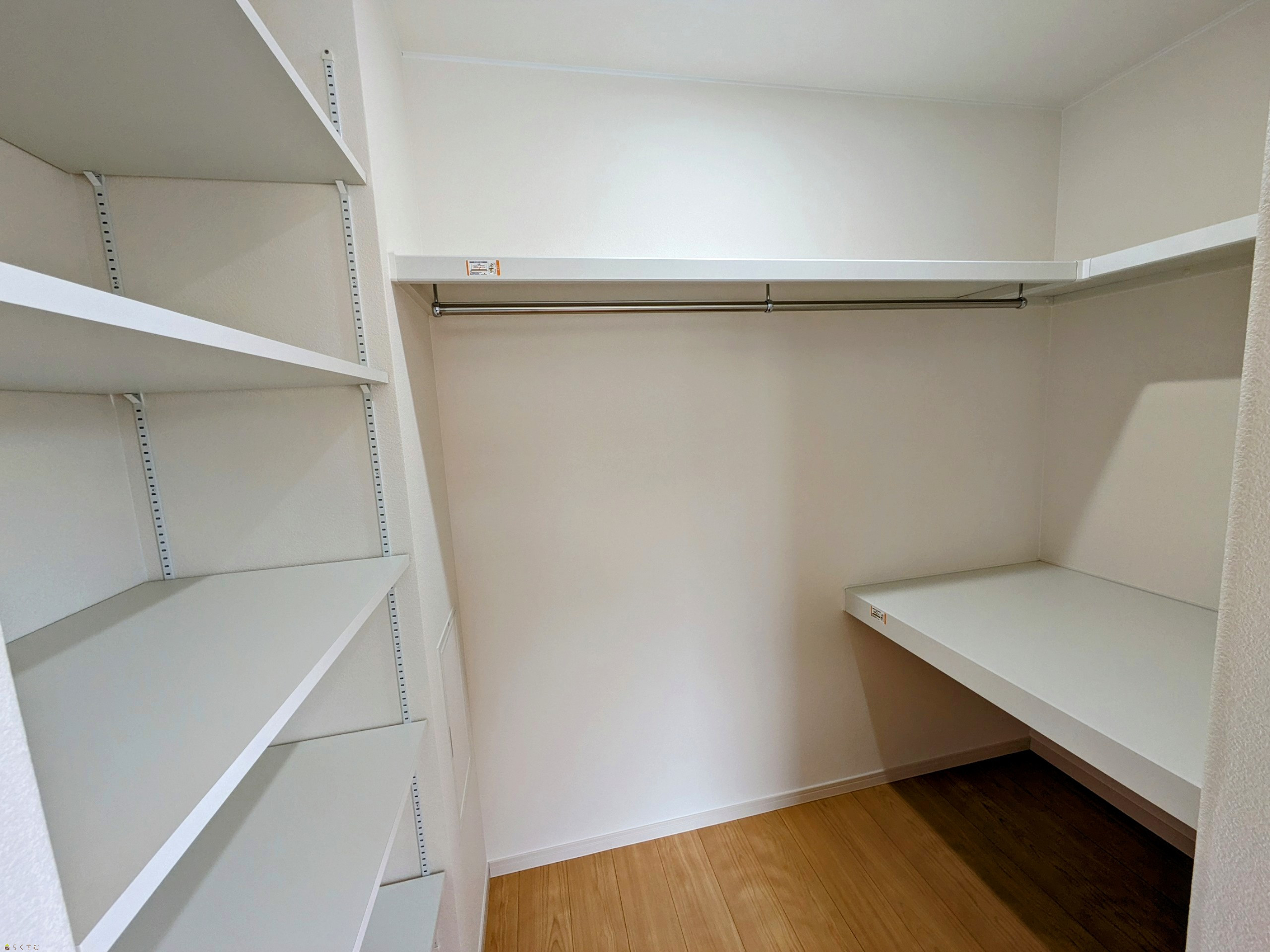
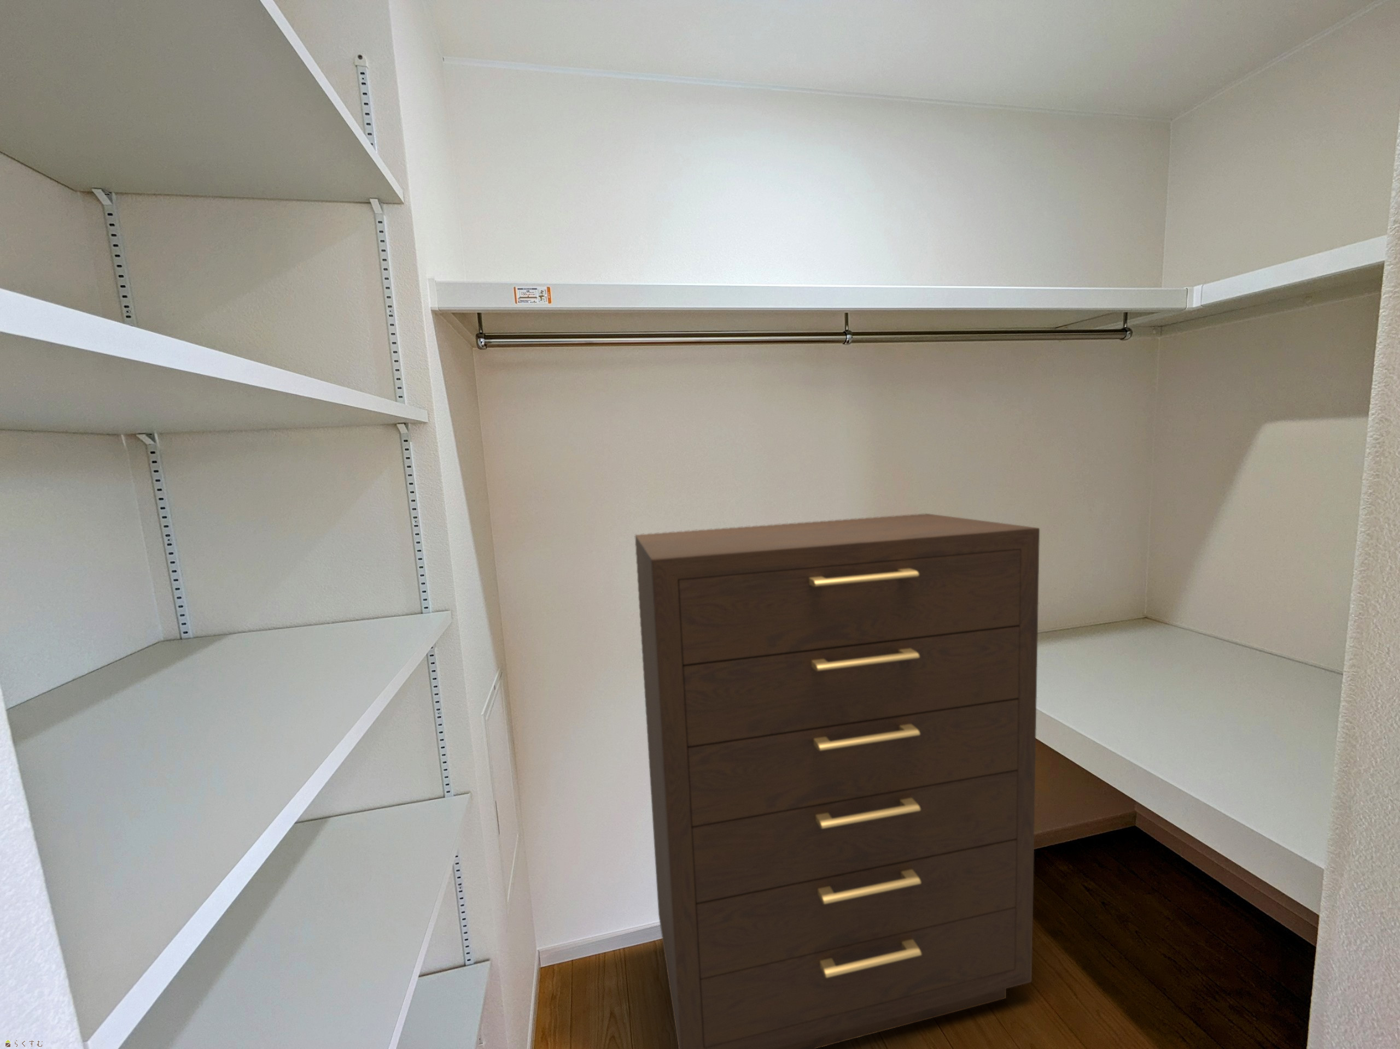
+ dresser [634,513,1041,1049]
